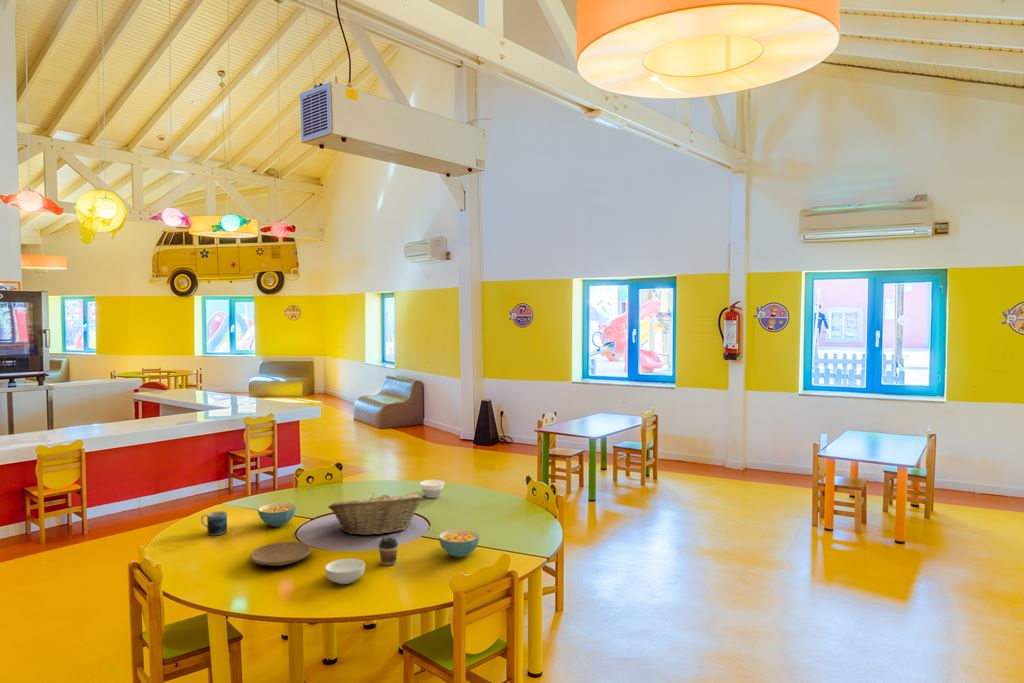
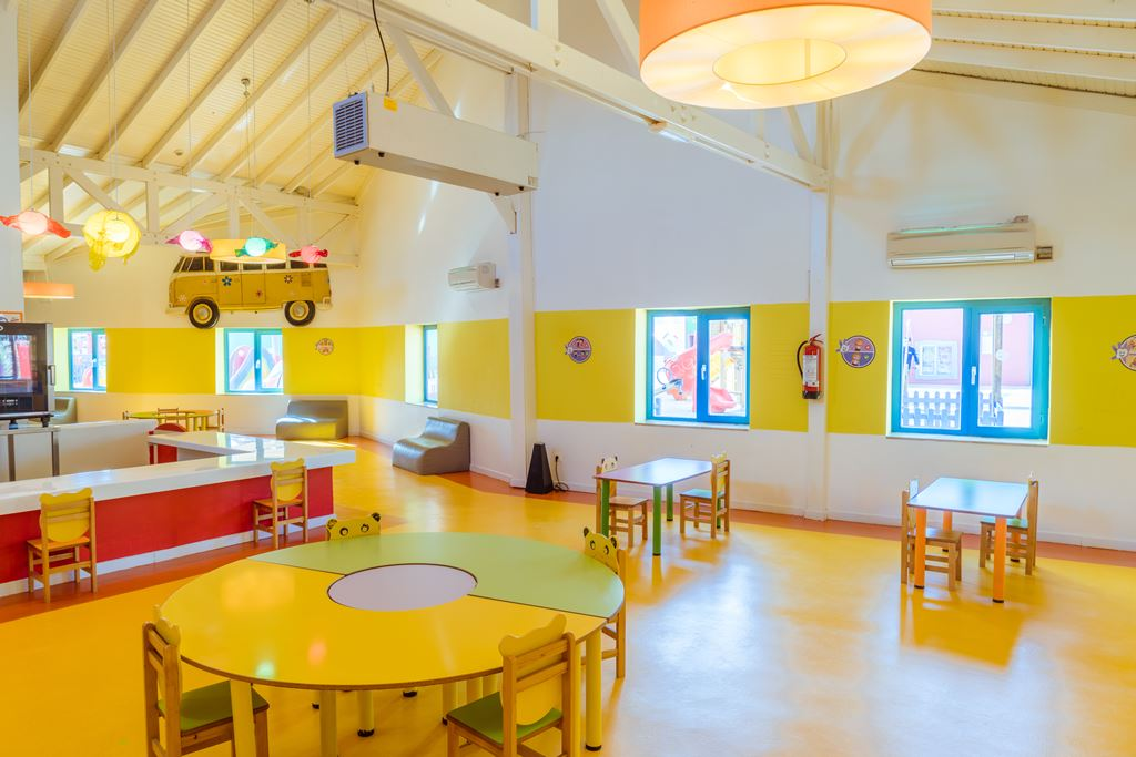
- cereal bowl [438,528,481,558]
- bowl [419,479,446,499]
- mug [200,510,228,536]
- cereal bowl [257,502,297,528]
- plate [249,540,313,567]
- cereal bowl [324,558,366,585]
- coffee cup [378,536,399,567]
- fruit basket [327,491,423,536]
